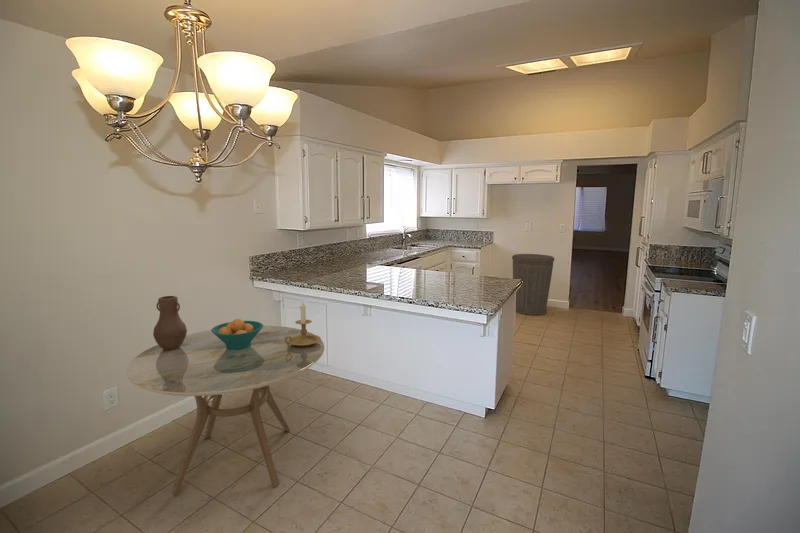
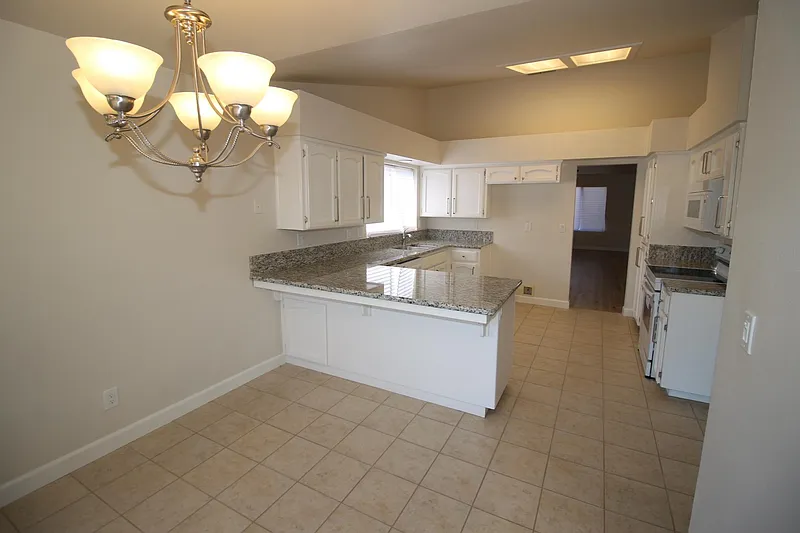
- trash can [511,253,555,316]
- dining table [126,325,325,496]
- fruit bowl [210,318,264,349]
- vase [152,295,188,350]
- candle holder [284,304,322,347]
